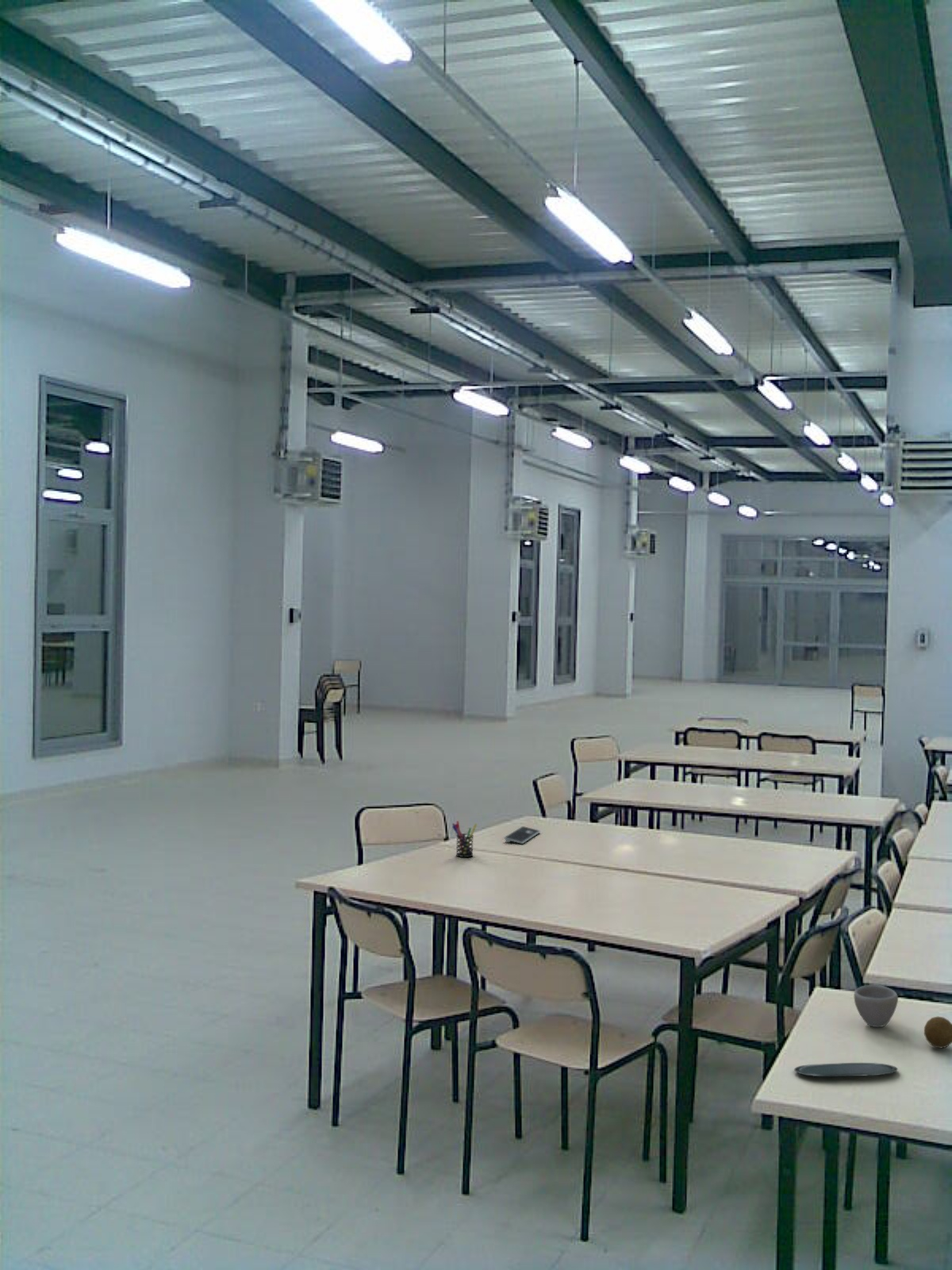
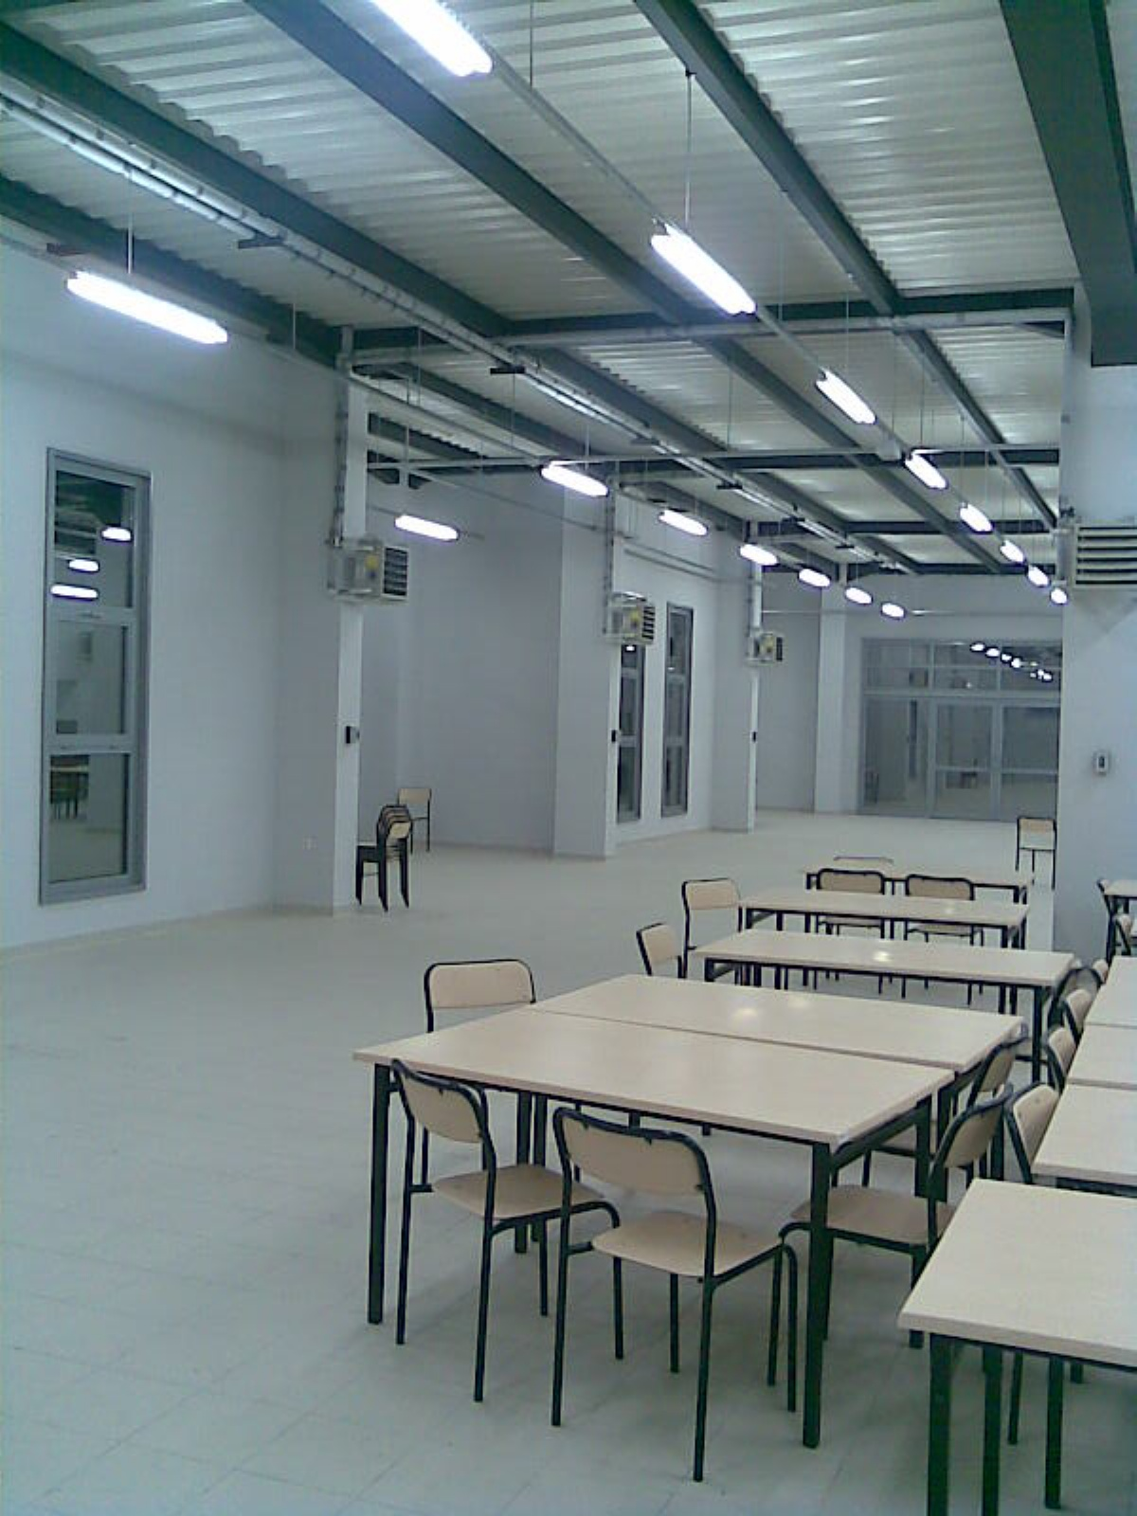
- pen holder [451,820,478,858]
- keyboard [503,825,541,845]
- fruit [923,1016,952,1049]
- cup [853,984,899,1028]
- oval tray [793,1062,899,1077]
